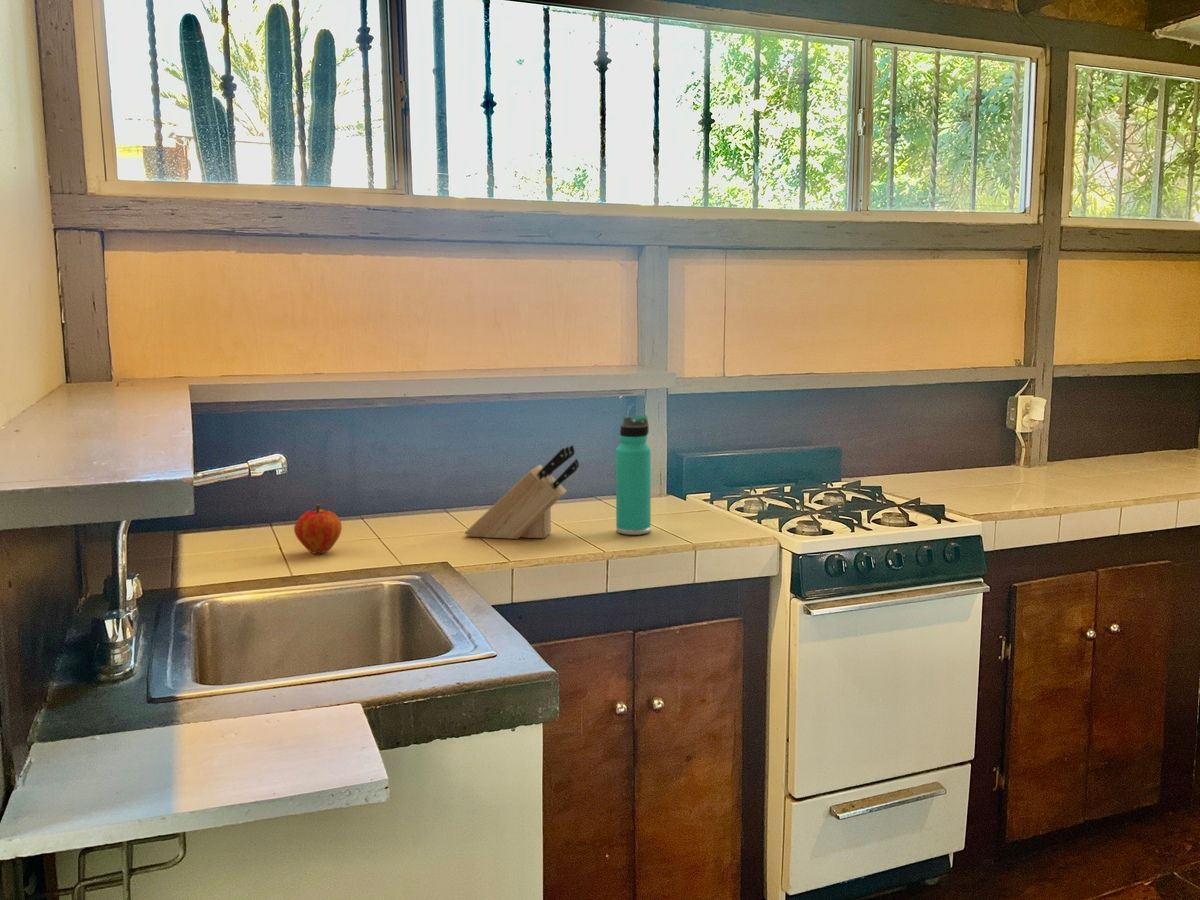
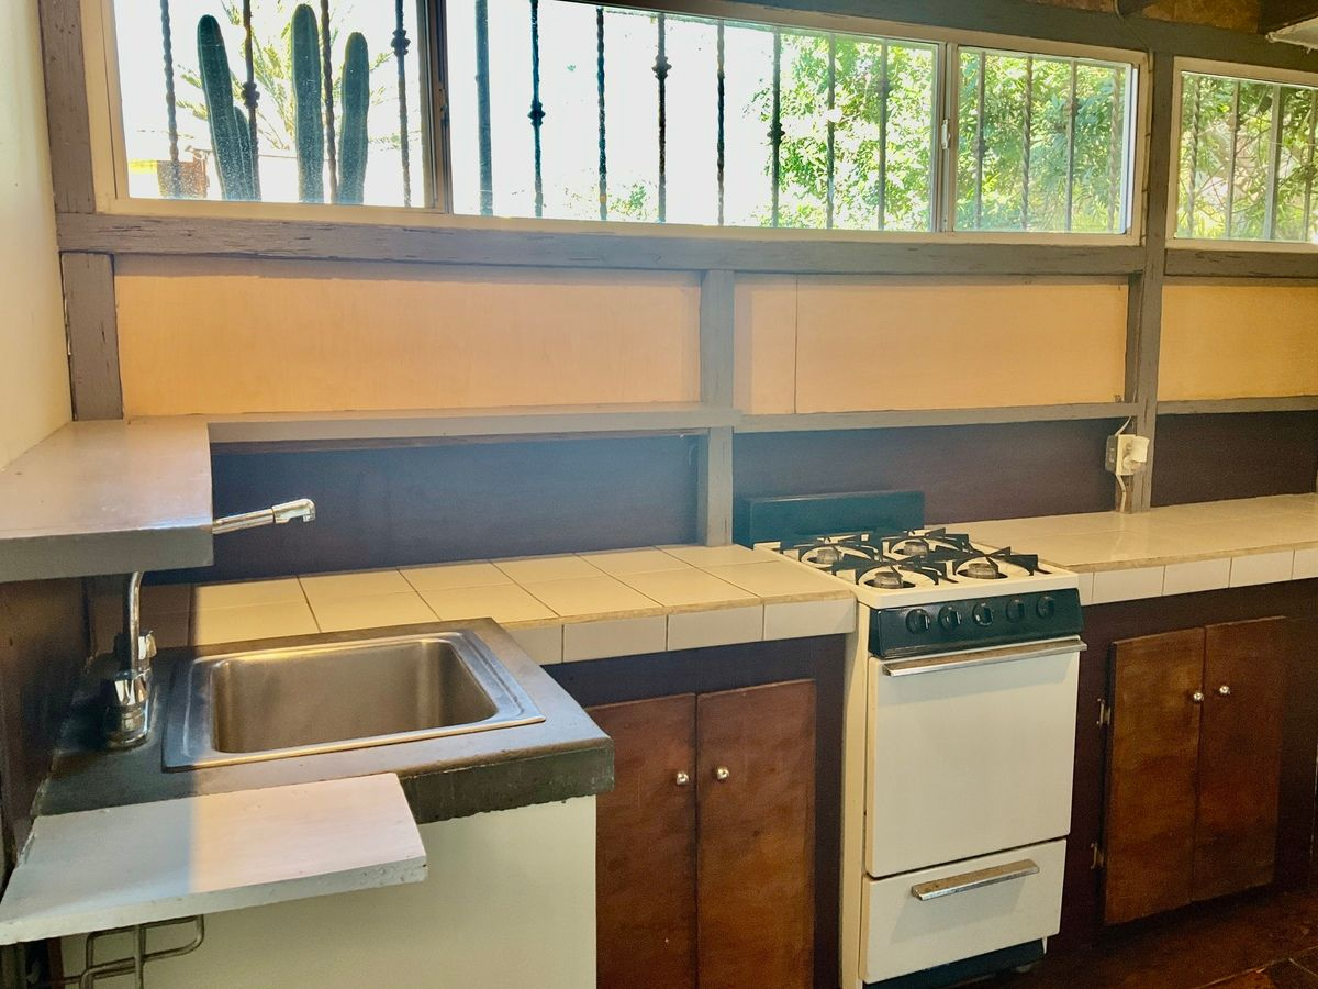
- thermos bottle [615,414,652,536]
- knife block [464,444,580,540]
- fruit [293,503,343,555]
